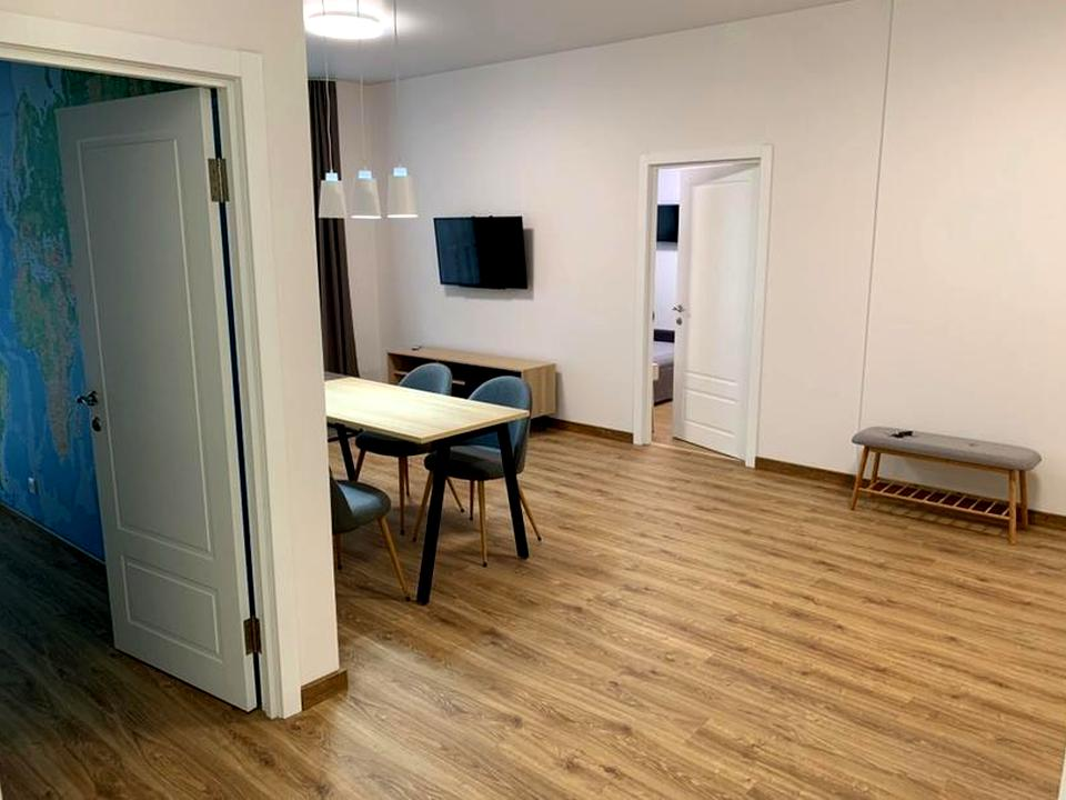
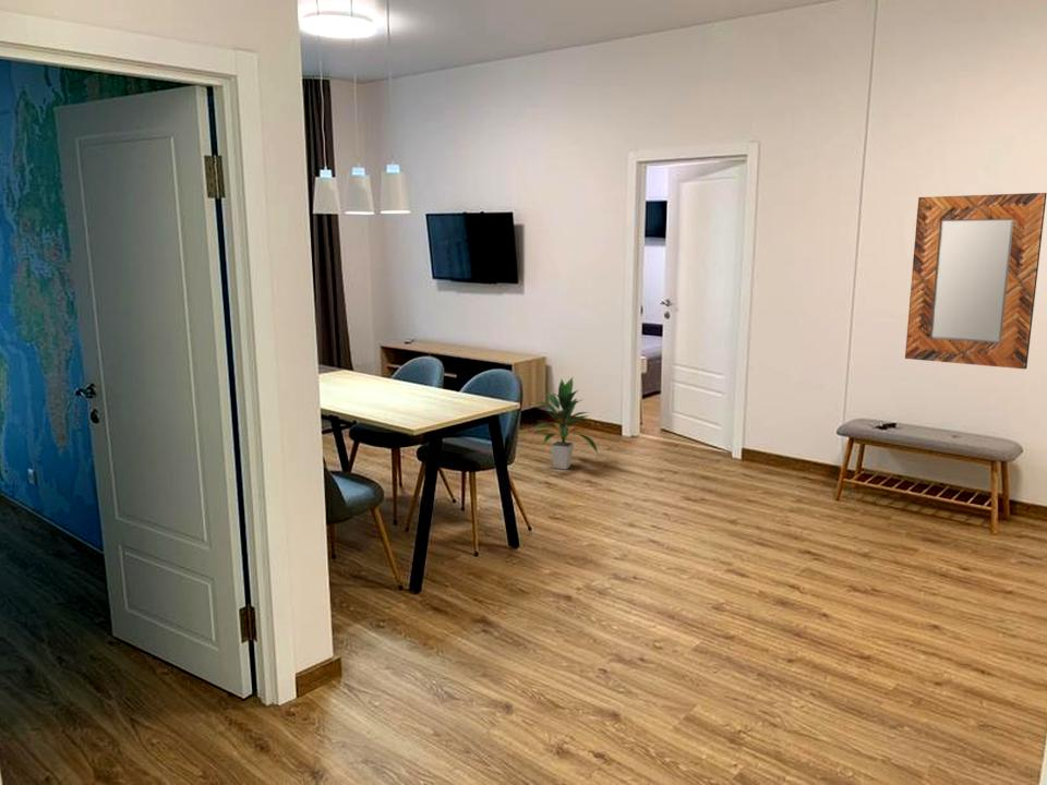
+ home mirror [904,192,1047,371]
+ indoor plant [528,376,599,470]
